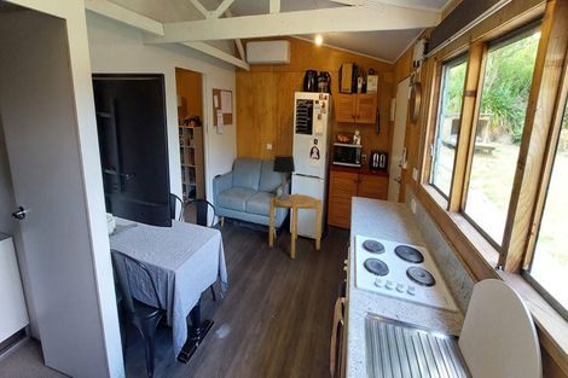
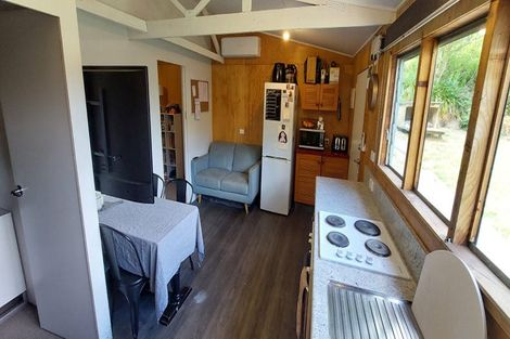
- table lamp [272,153,296,200]
- side table [268,192,323,260]
